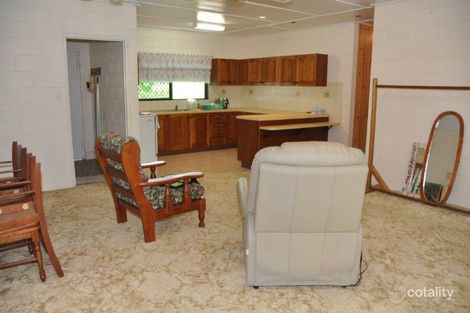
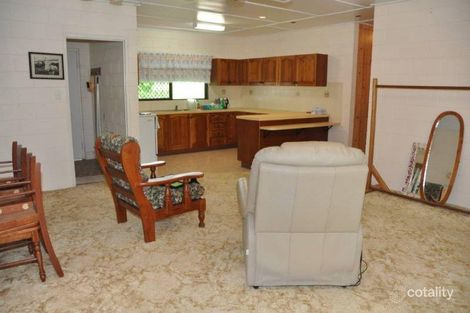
+ picture frame [27,51,66,81]
